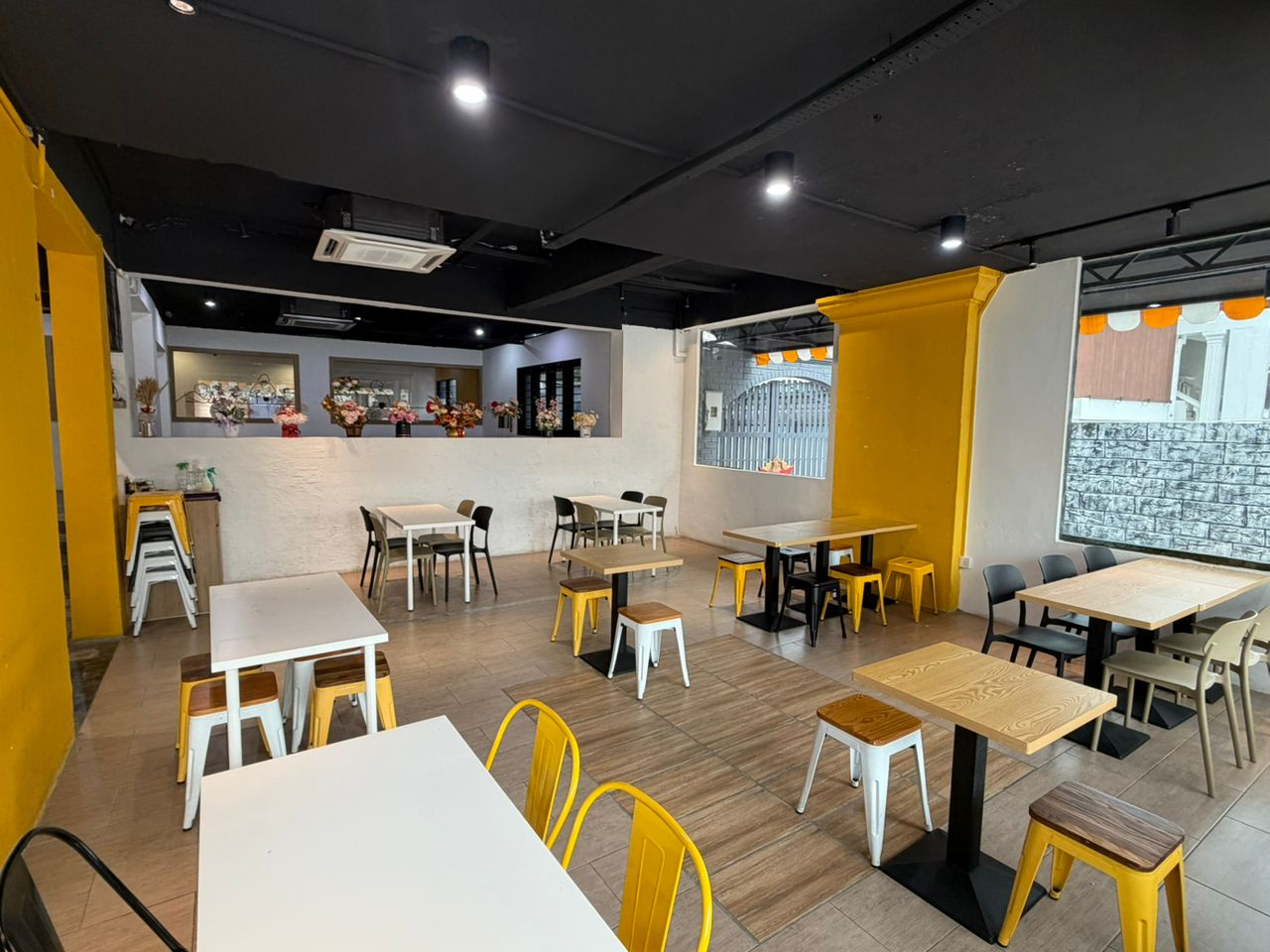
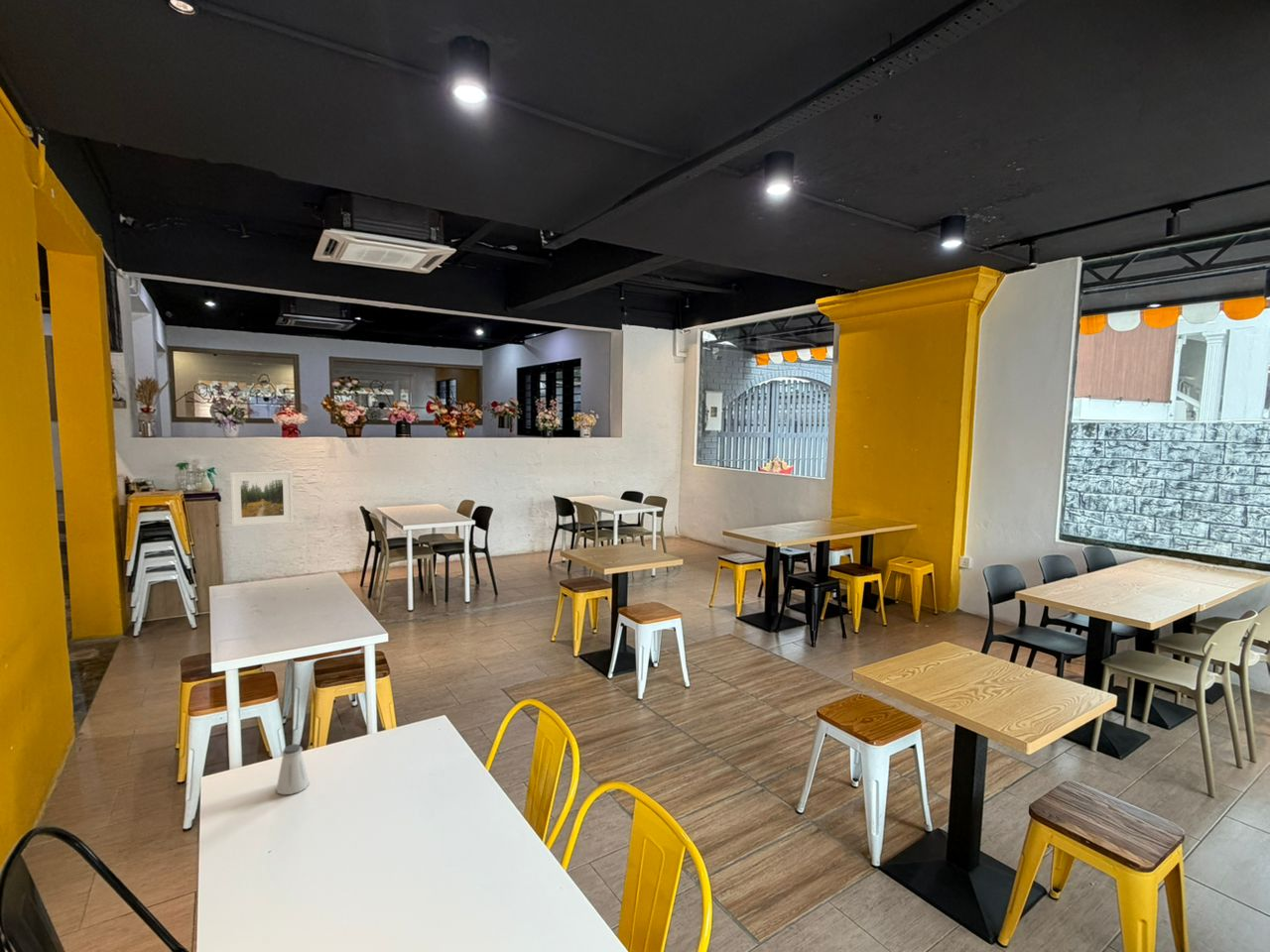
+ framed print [229,470,295,528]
+ saltshaker [276,743,311,795]
